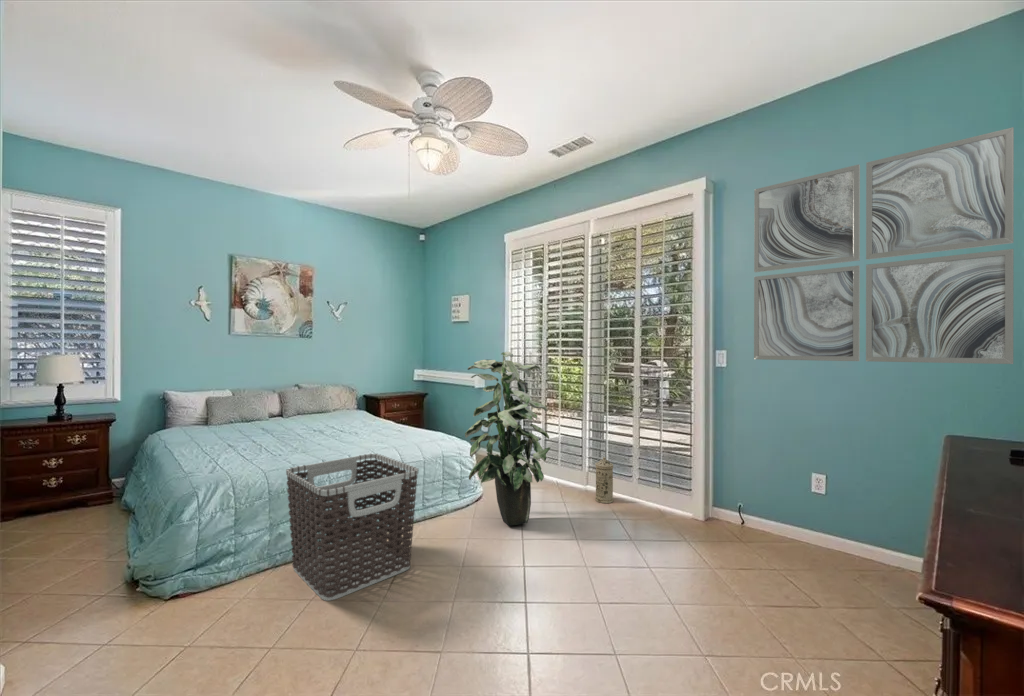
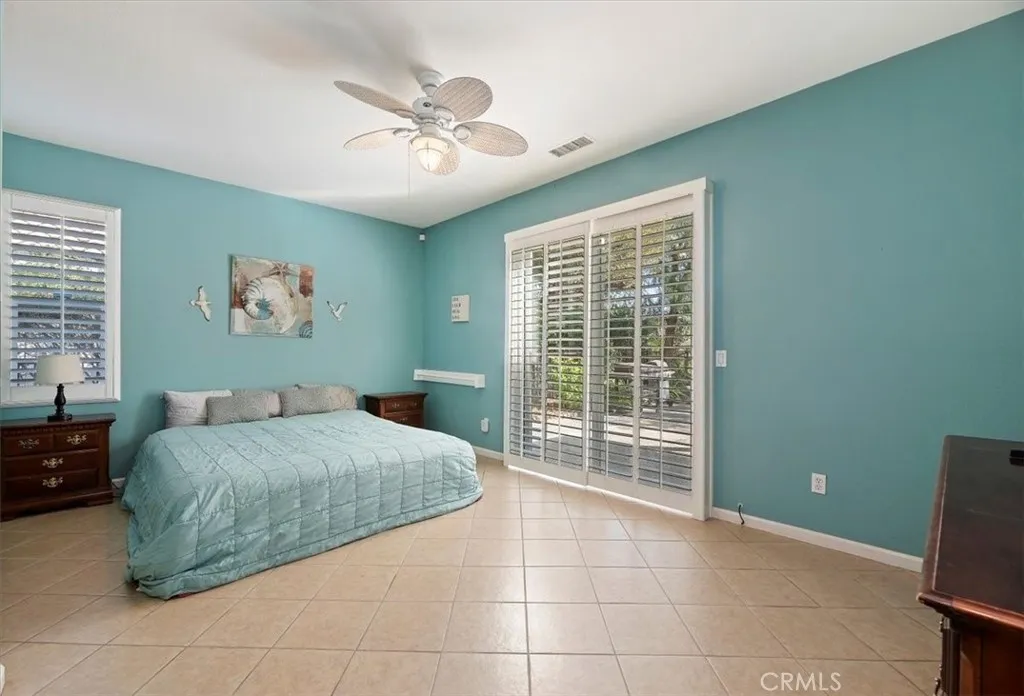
- indoor plant [464,351,552,527]
- water filter [594,456,614,504]
- wall art [753,126,1015,365]
- clothes hamper [285,452,420,602]
